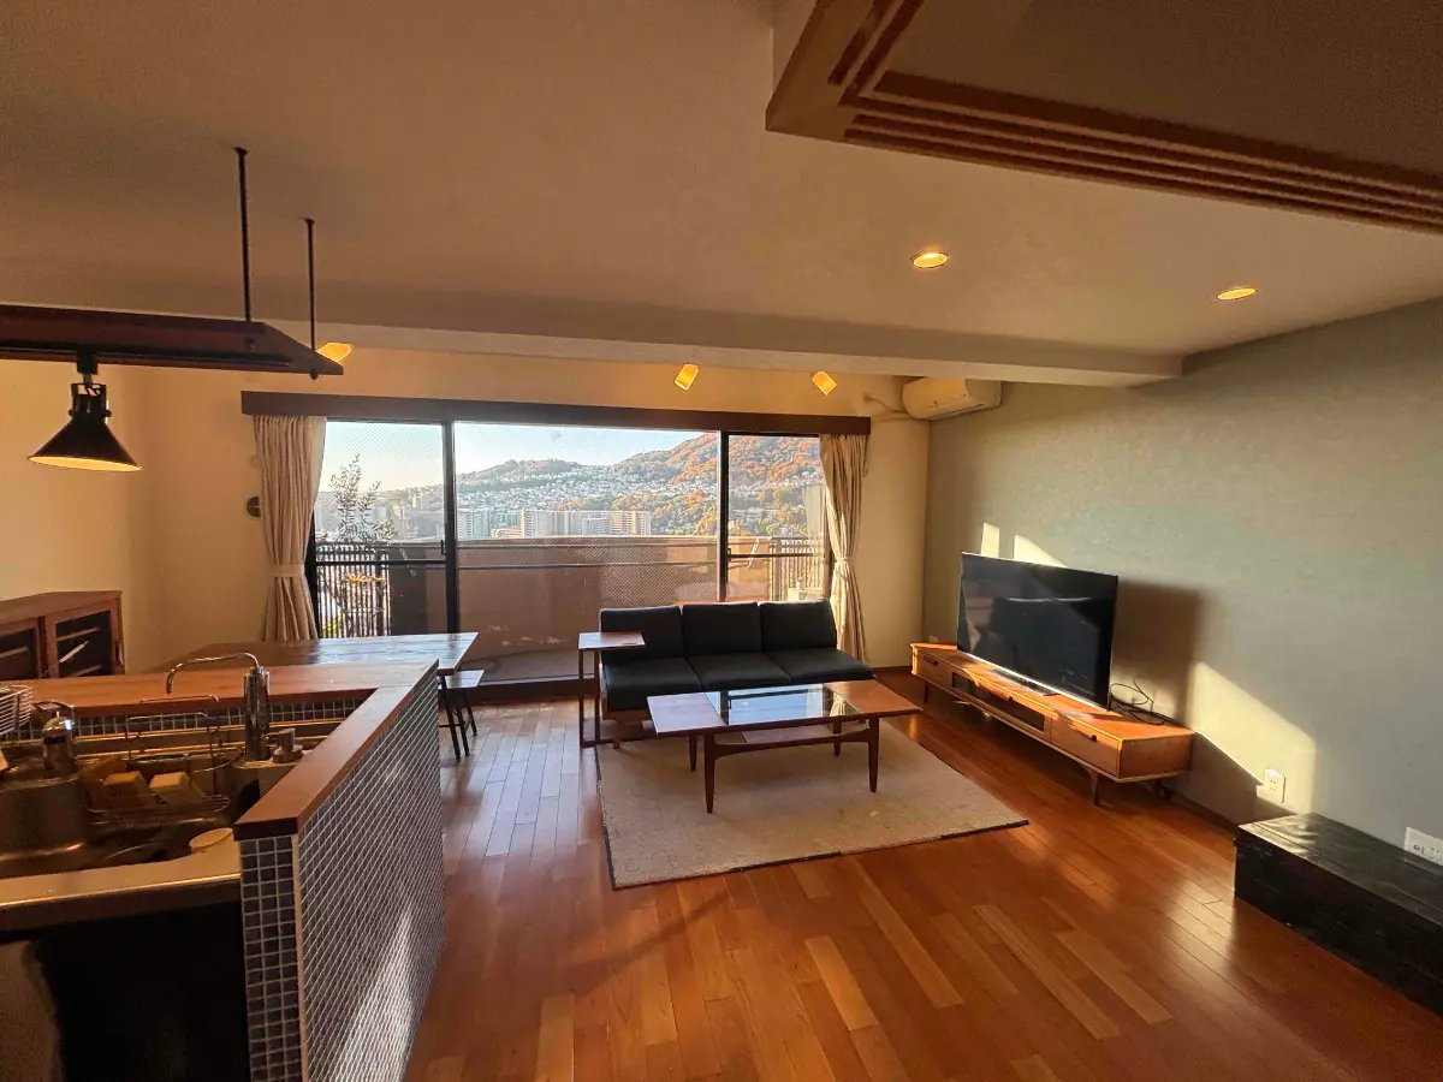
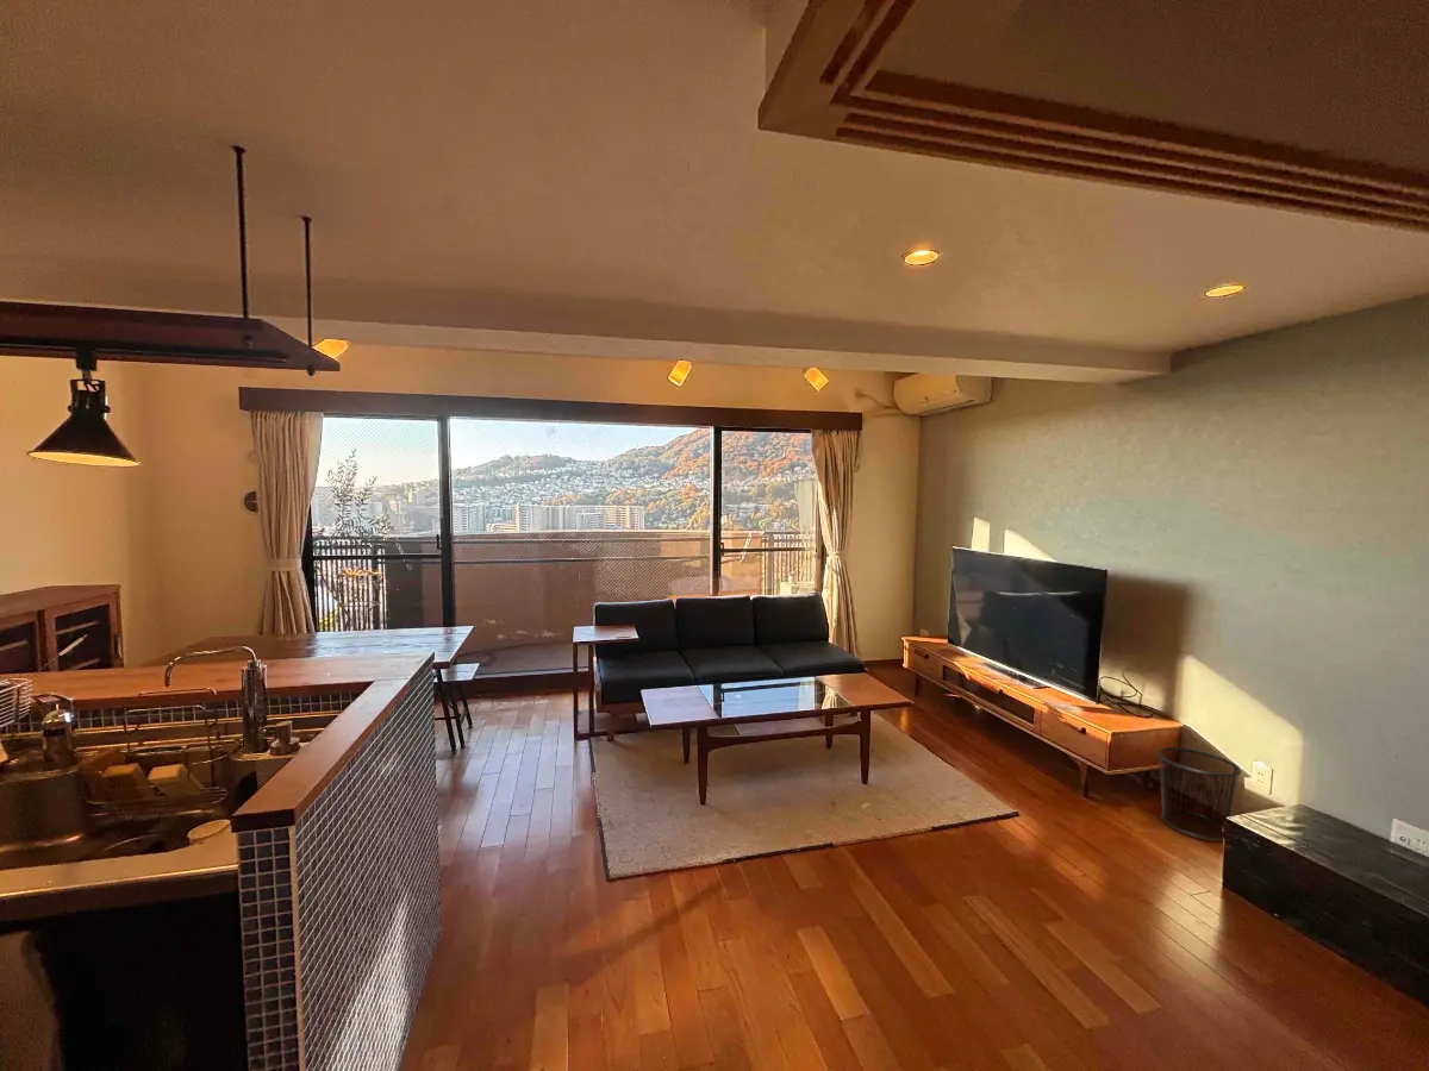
+ waste bin [1156,746,1242,843]
